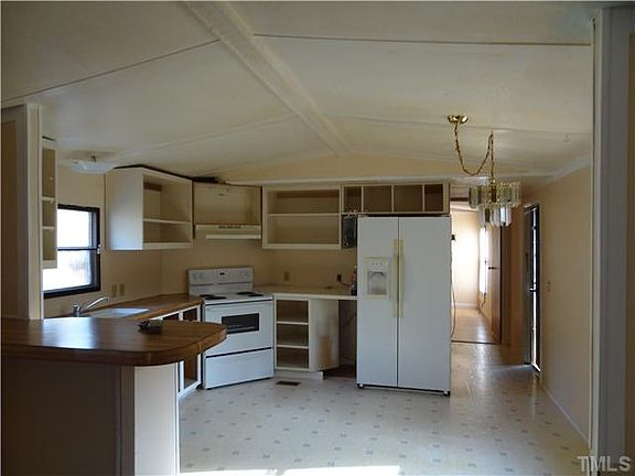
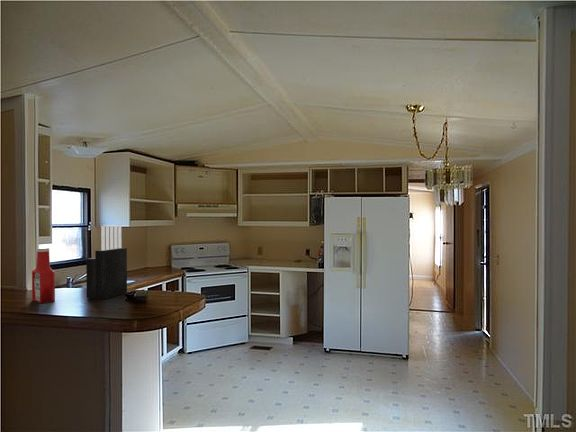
+ soap bottle [31,247,56,304]
+ knife block [85,224,128,300]
